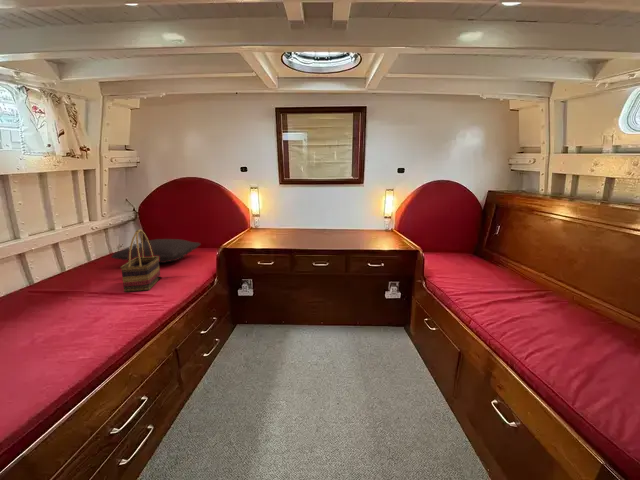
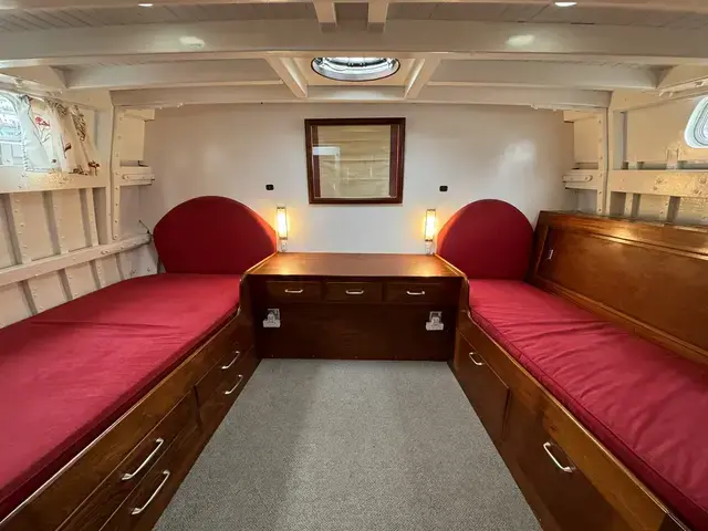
- woven basket [119,228,161,293]
- pillow [110,238,202,264]
